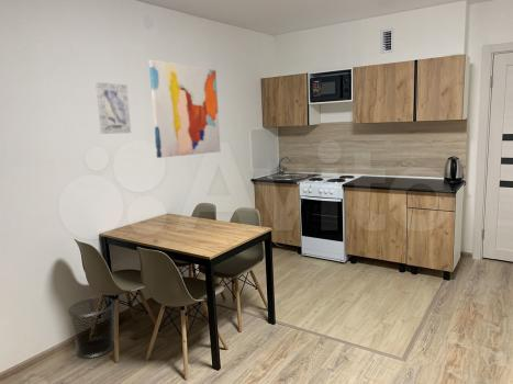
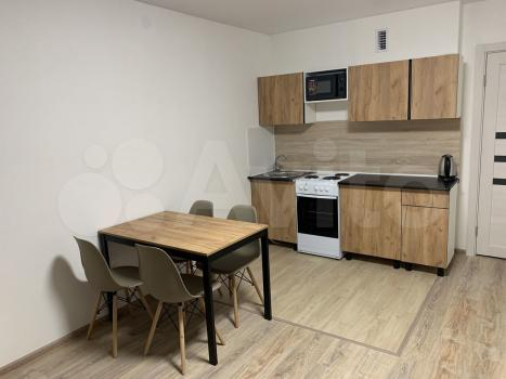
- wall art [148,59,221,159]
- waste bin [67,296,115,359]
- wall art [94,81,132,135]
